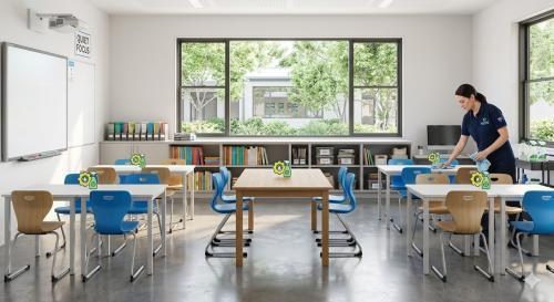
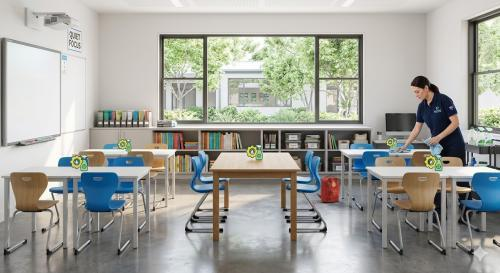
+ backpack [316,174,341,203]
